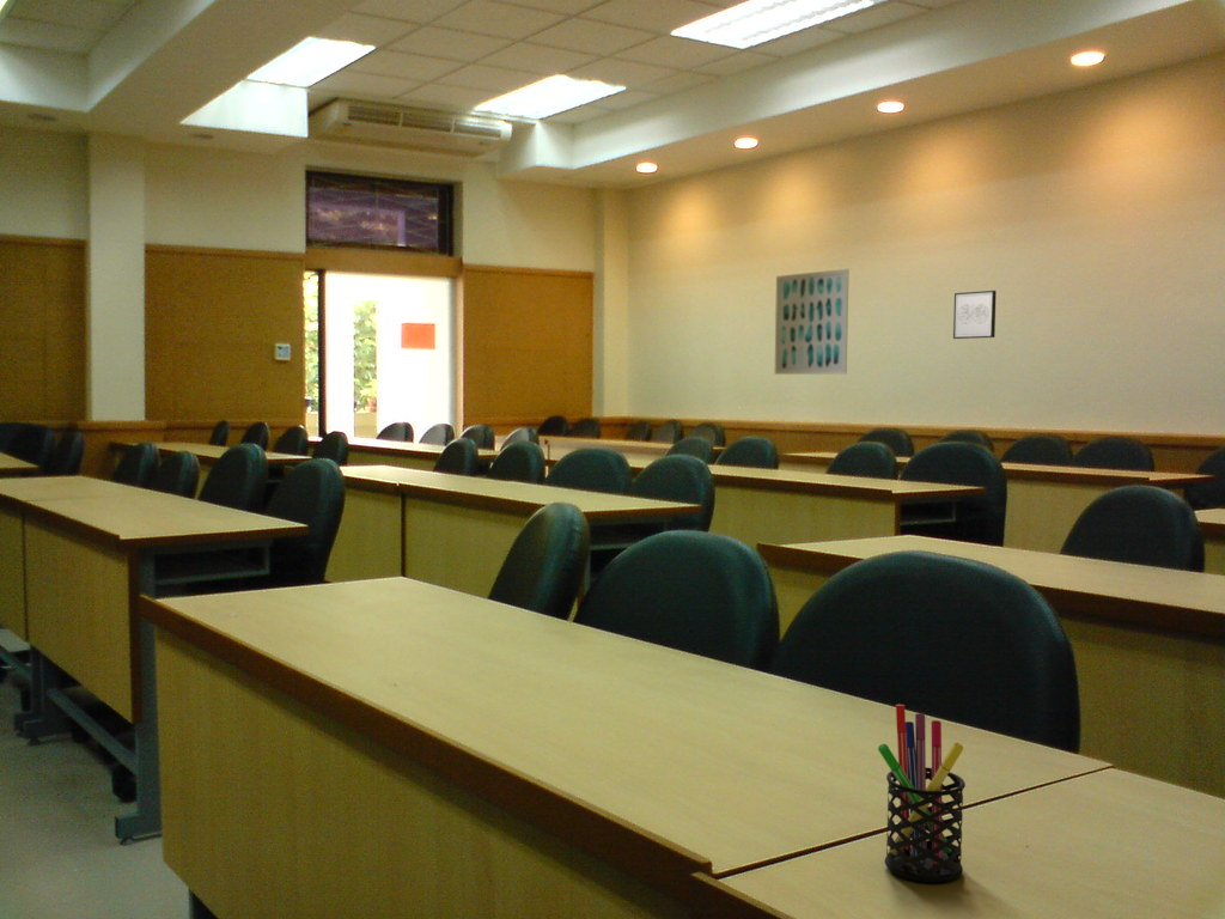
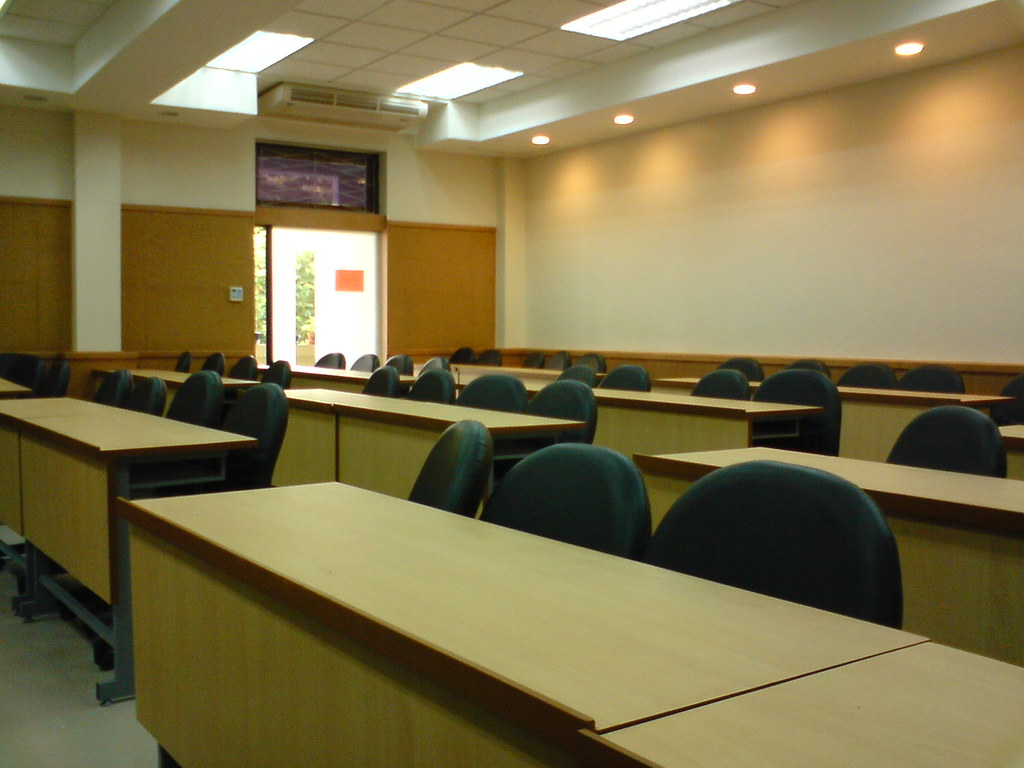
- wall art [952,290,998,340]
- pen holder [877,704,967,883]
- wall art [774,268,851,376]
